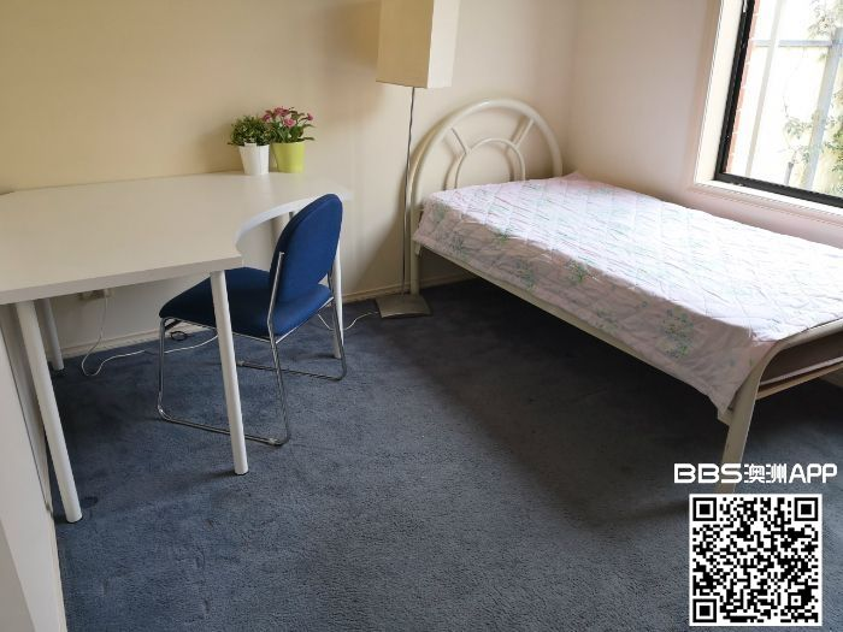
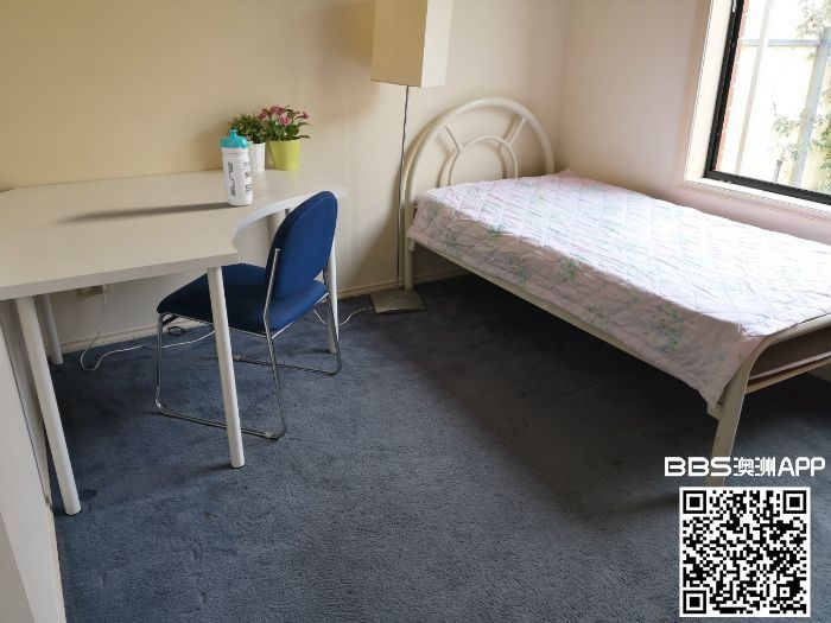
+ water bottle [218,128,254,208]
